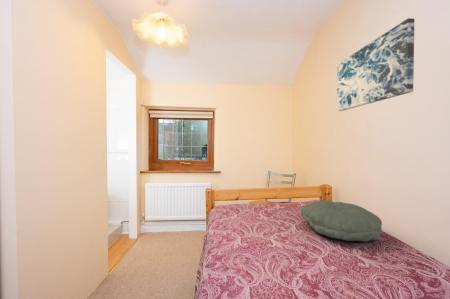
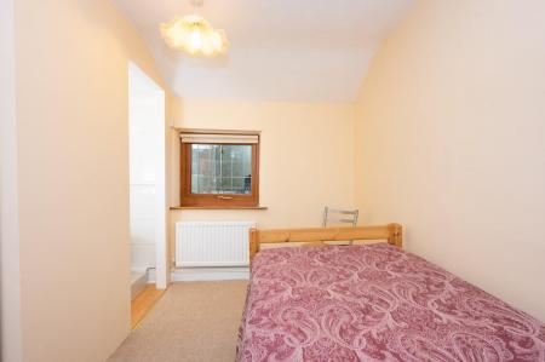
- pillow [300,200,383,243]
- wall art [336,17,415,112]
